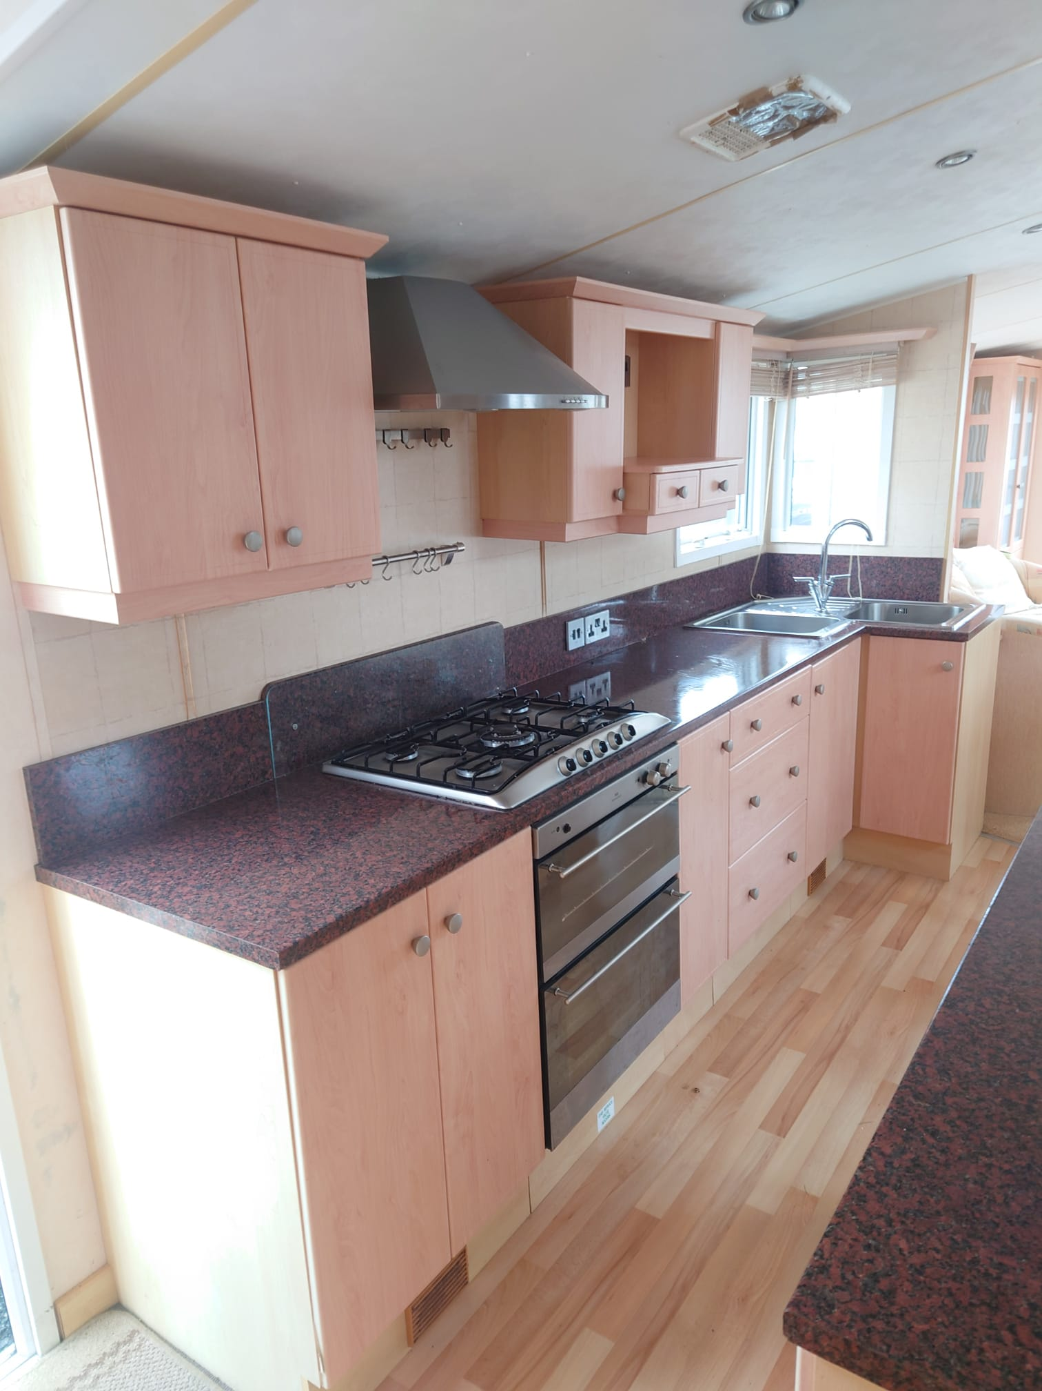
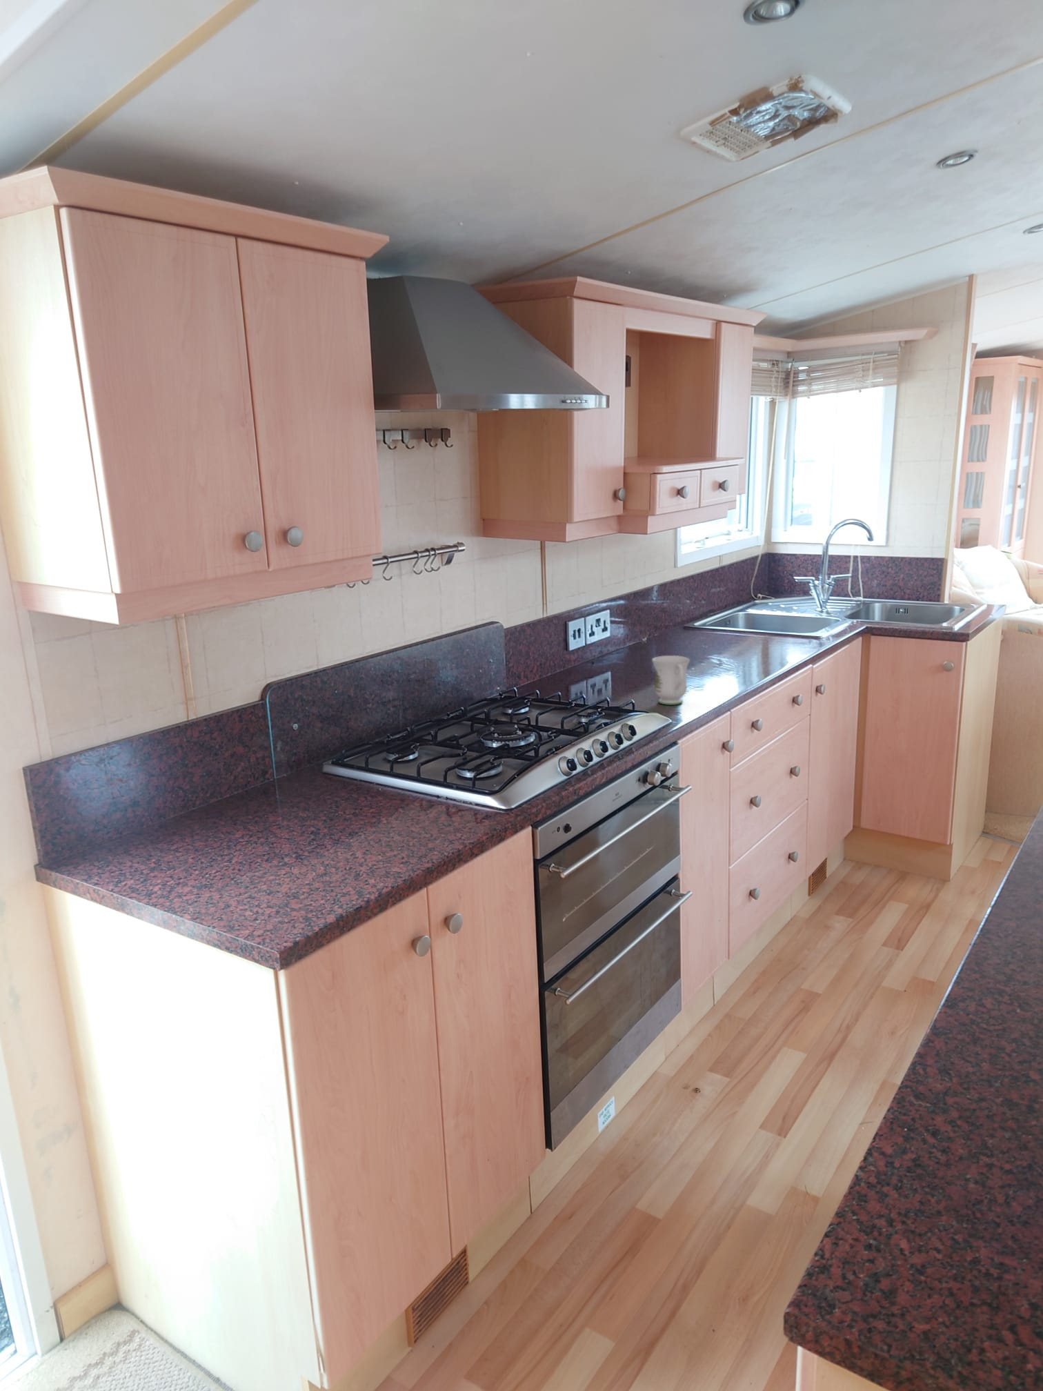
+ mug [651,655,690,705]
